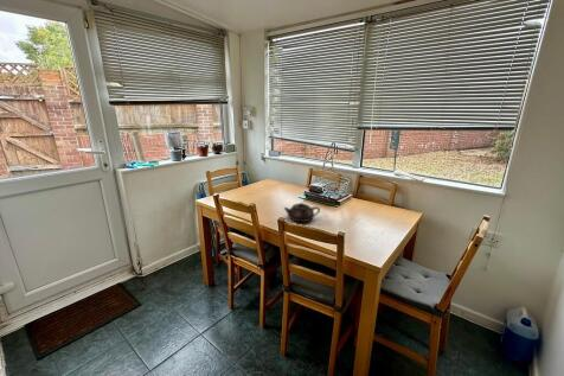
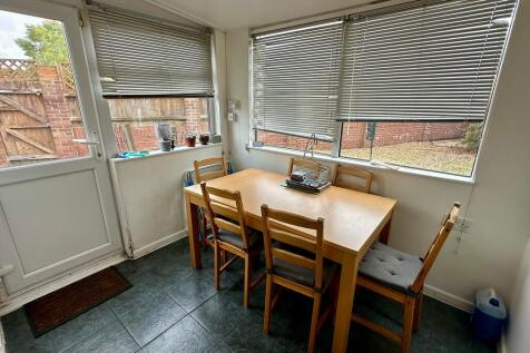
- teapot [283,202,321,223]
